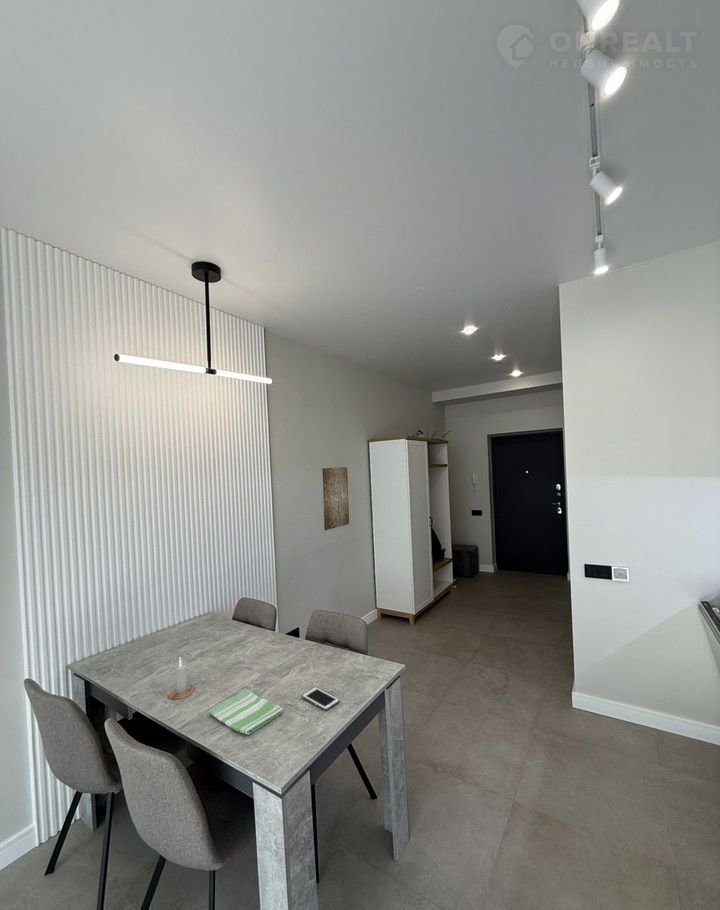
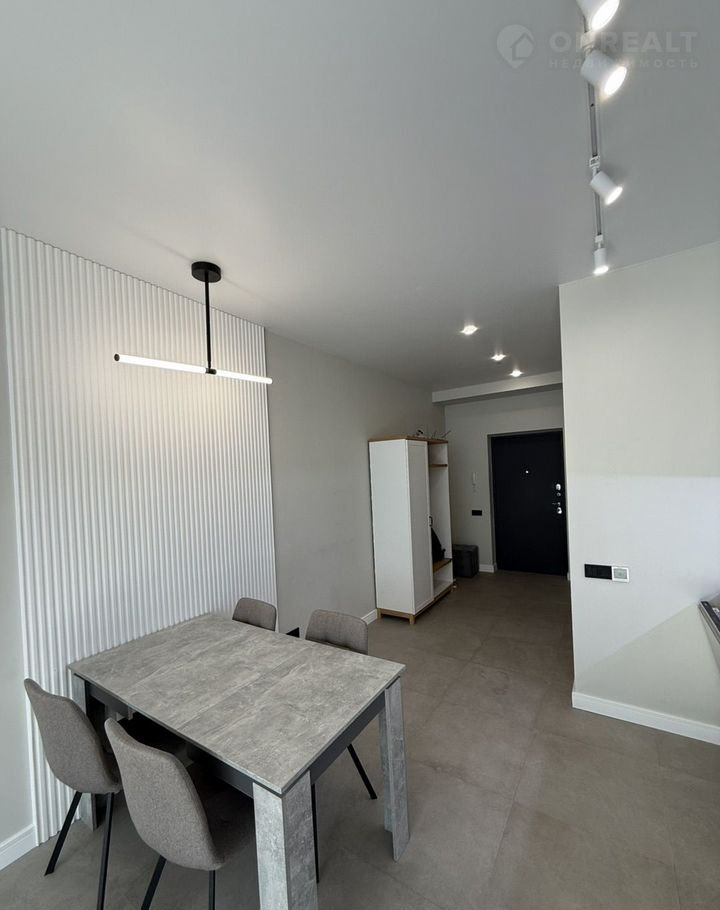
- wall art [321,466,350,531]
- candle [167,657,196,701]
- dish towel [207,687,284,736]
- cell phone [301,686,340,712]
